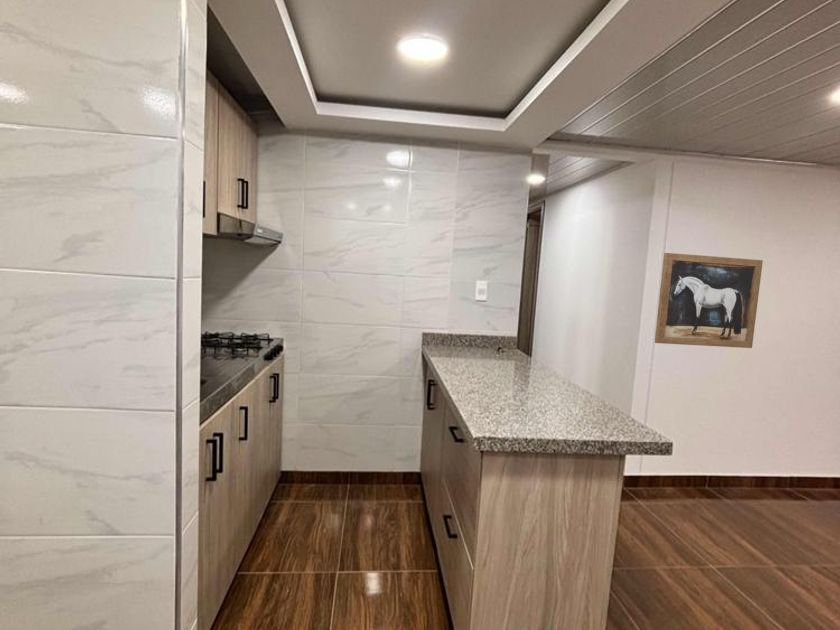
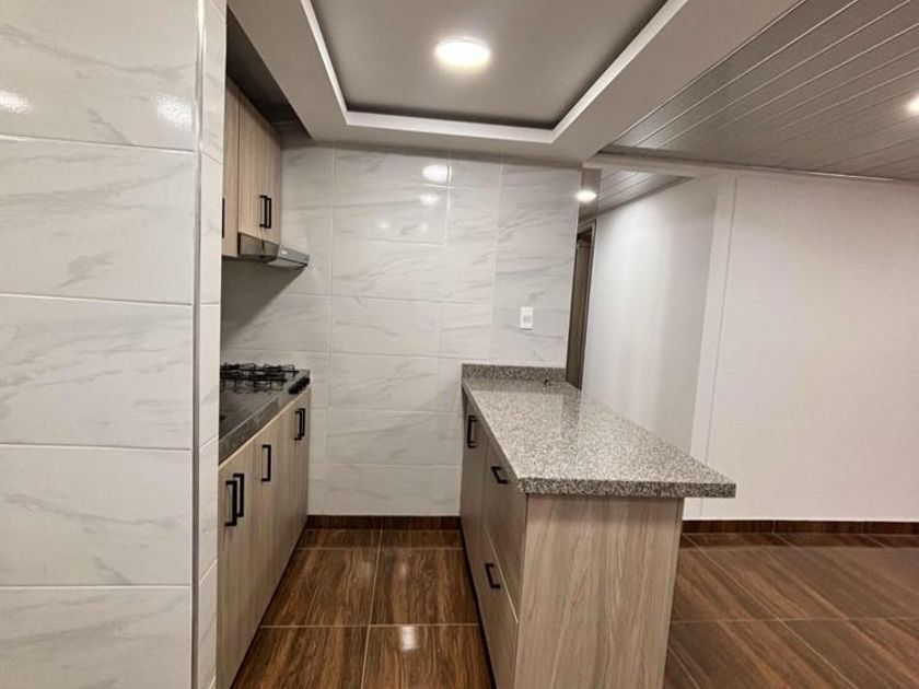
- wall art [654,252,764,349]
